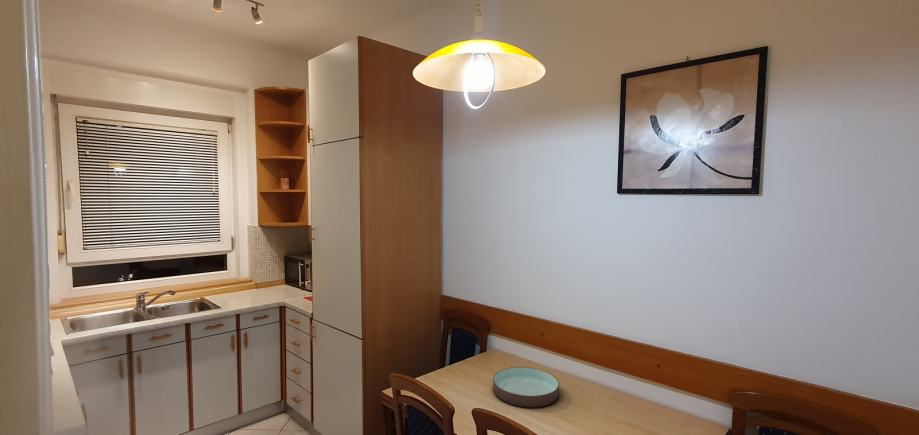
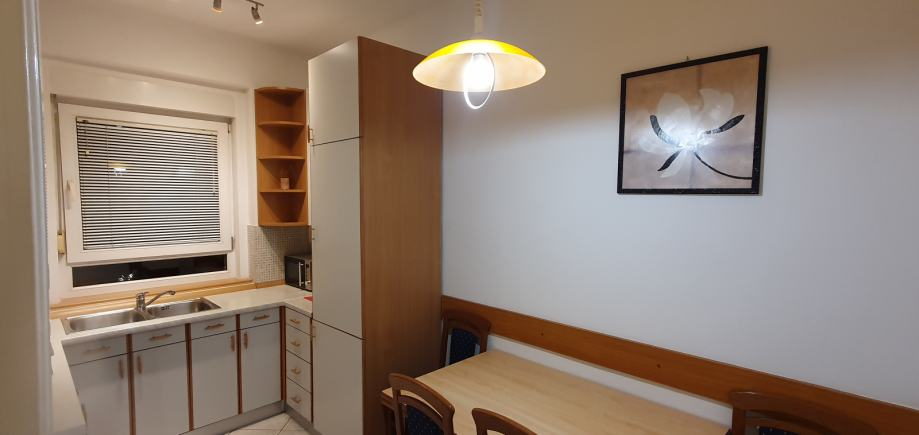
- bowl [492,366,560,409]
